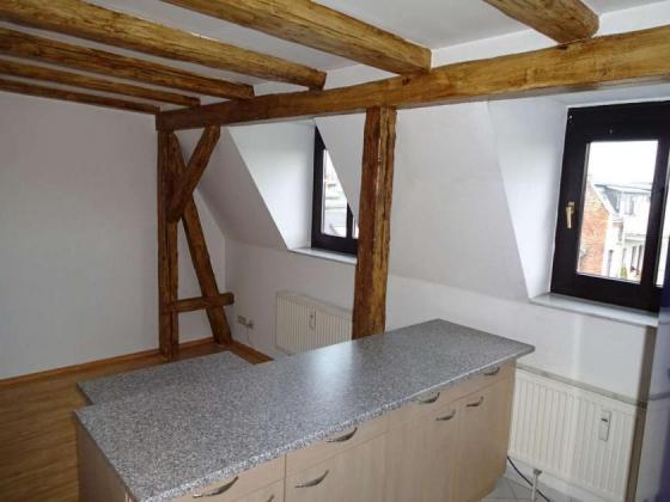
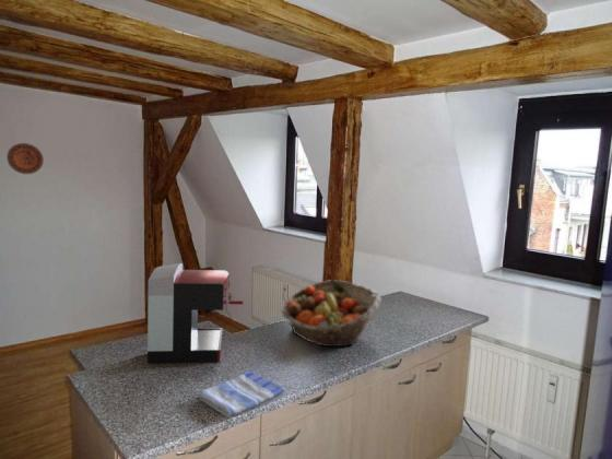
+ dish towel [196,370,285,419]
+ fruit basket [281,279,381,348]
+ decorative plate [5,142,45,175]
+ coffee maker [146,262,244,364]
